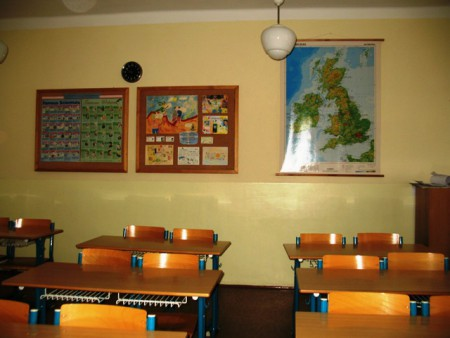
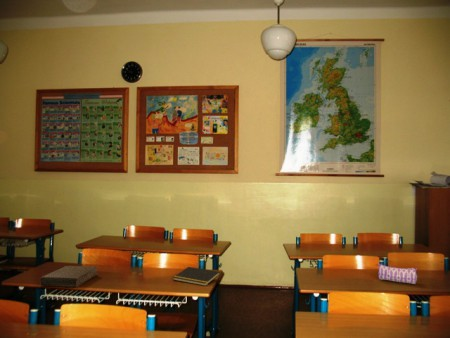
+ notepad [172,266,221,287]
+ pencil case [377,263,418,285]
+ book [39,265,99,289]
